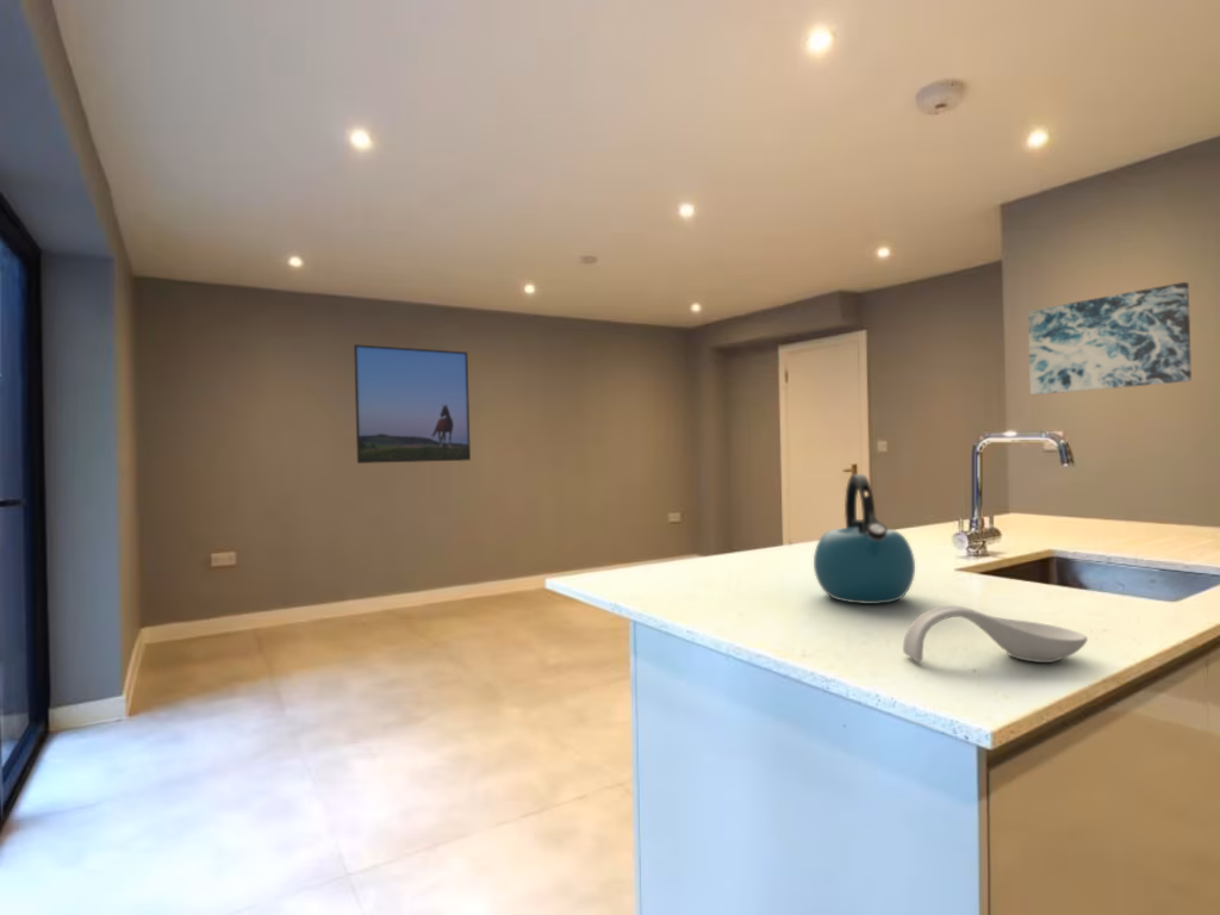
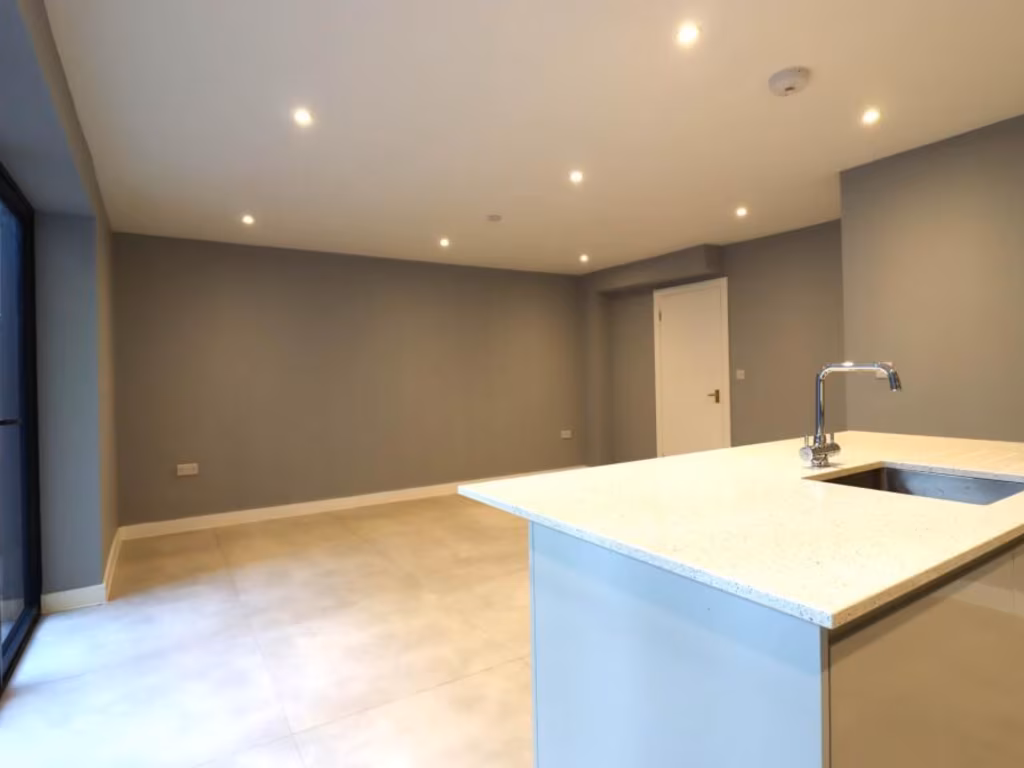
- wall art [1027,281,1193,396]
- spoon rest [902,604,1089,664]
- kettle [813,473,916,605]
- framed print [353,343,472,465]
